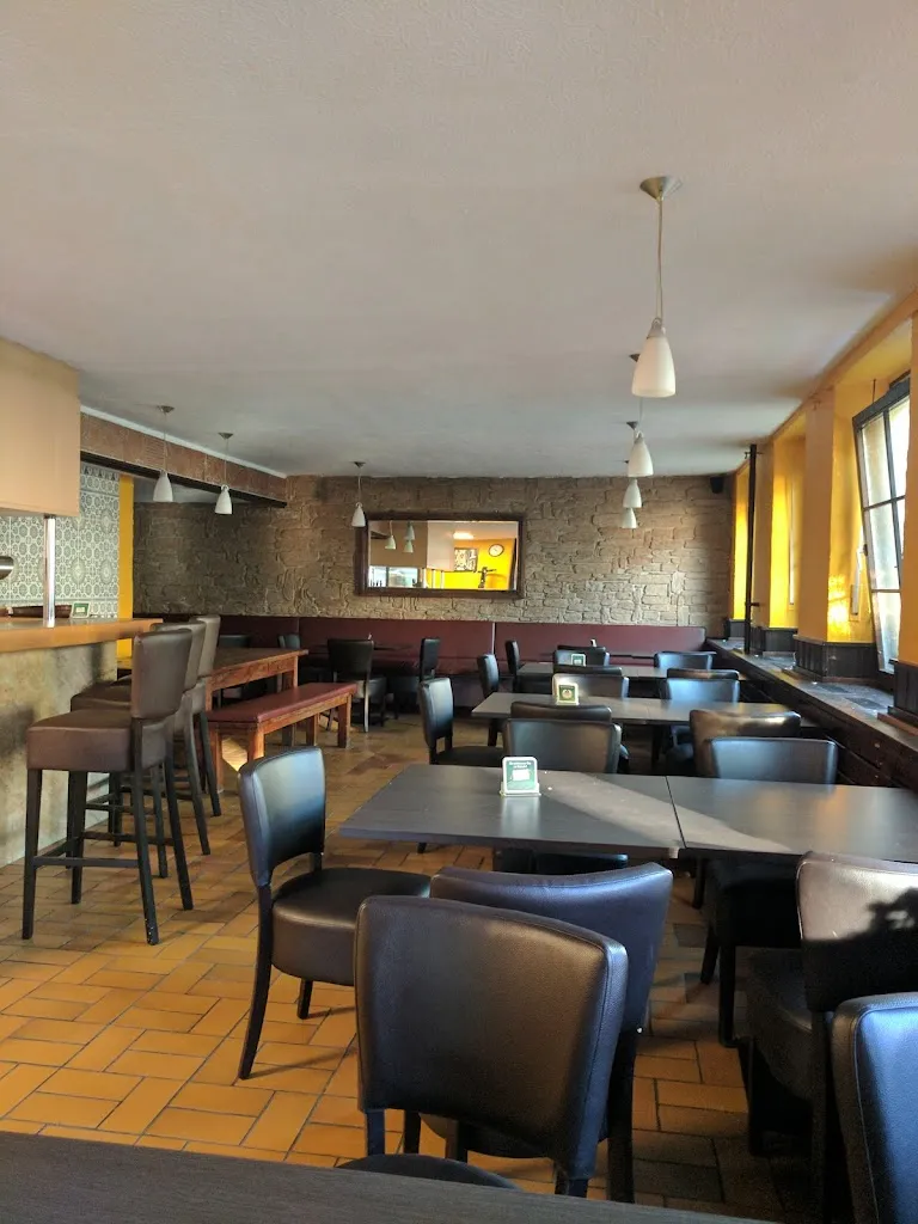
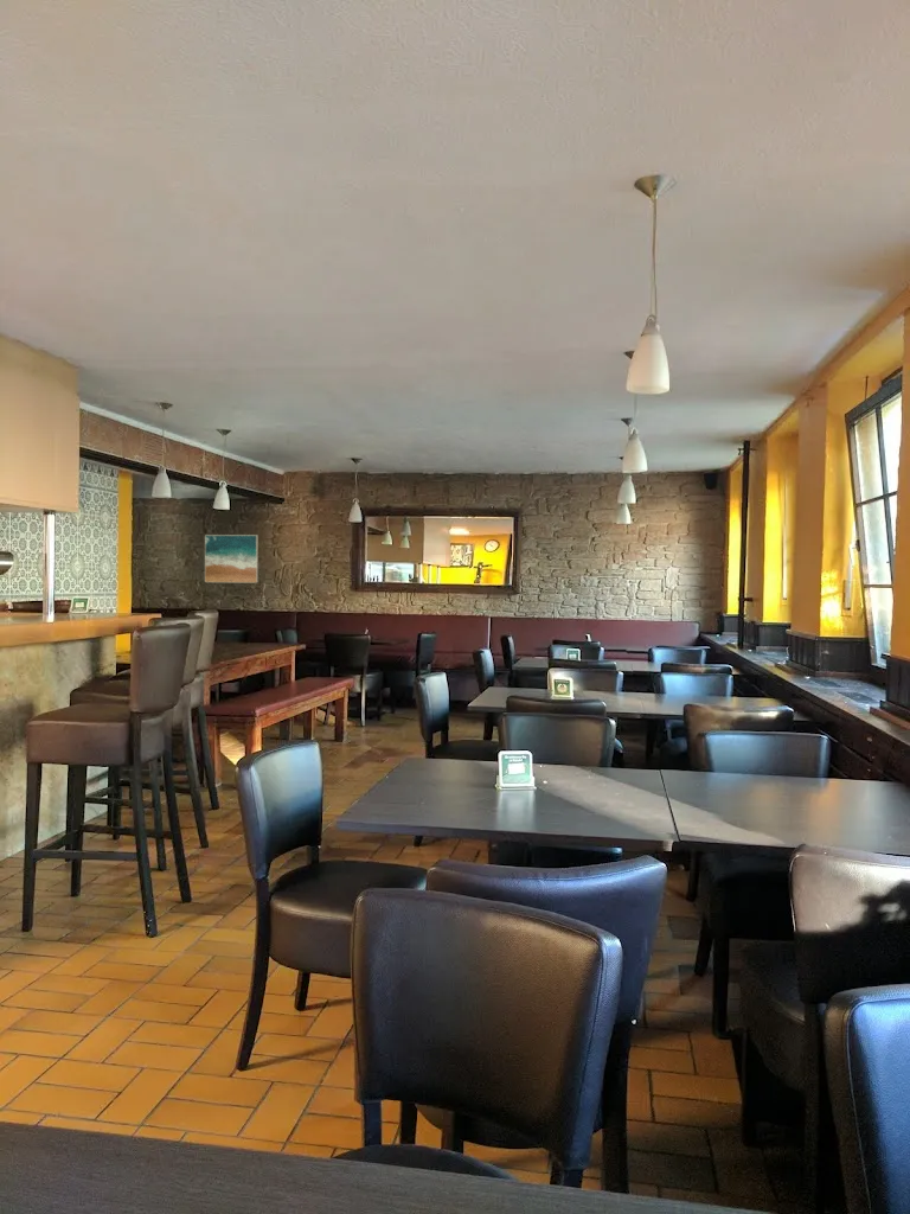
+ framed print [204,533,259,583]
